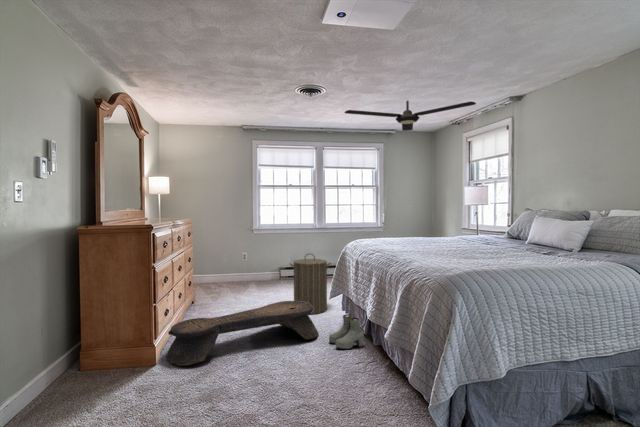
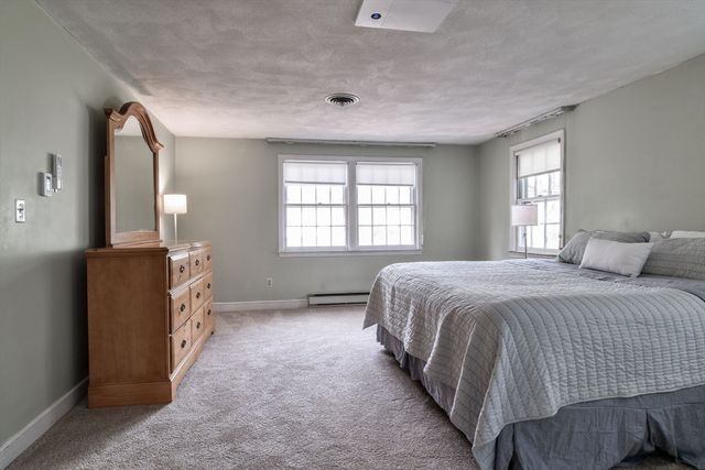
- bench [165,300,319,367]
- boots [328,313,365,350]
- laundry hamper [289,252,332,315]
- ceiling fan [344,100,477,132]
